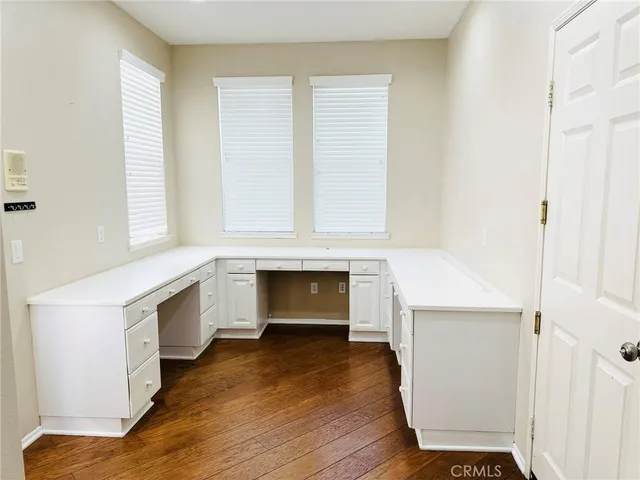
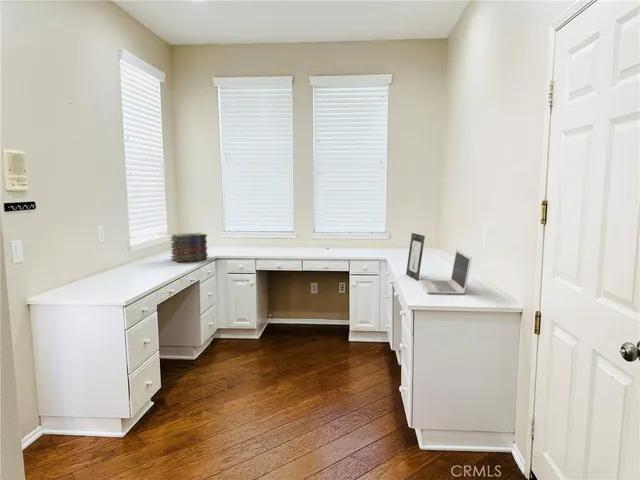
+ laptop [418,248,473,295]
+ book stack [169,232,209,263]
+ picture frame [405,232,426,281]
